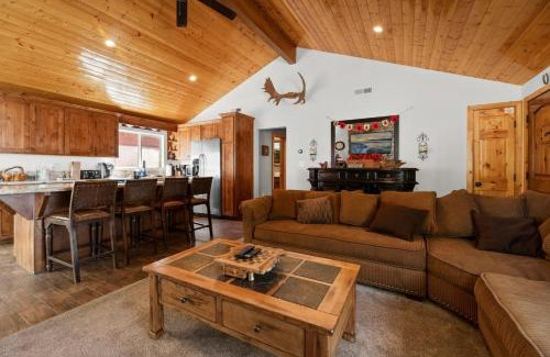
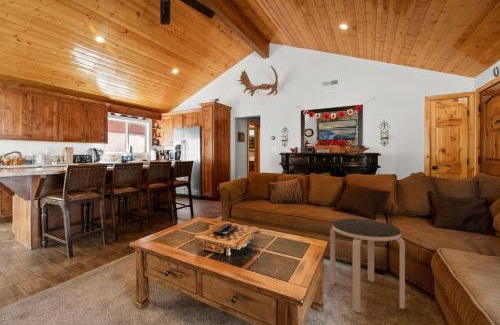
+ side table [329,218,406,314]
